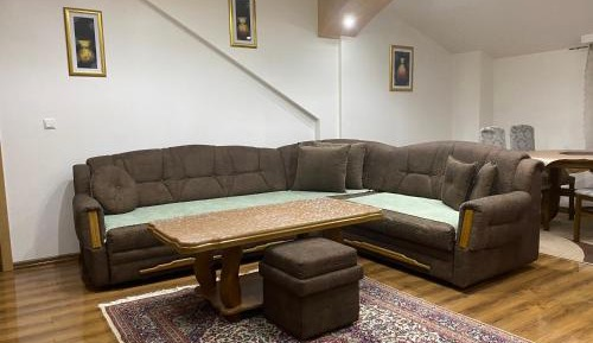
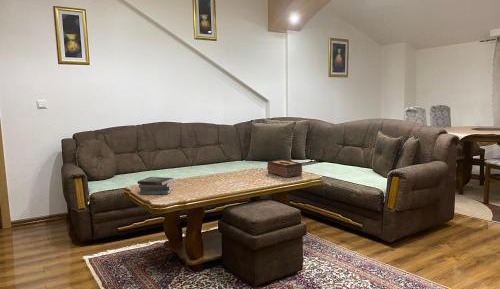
+ tissue box [266,159,303,179]
+ book [137,176,175,196]
